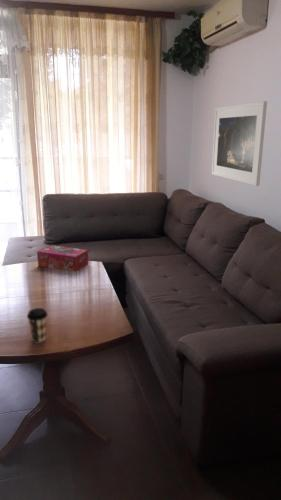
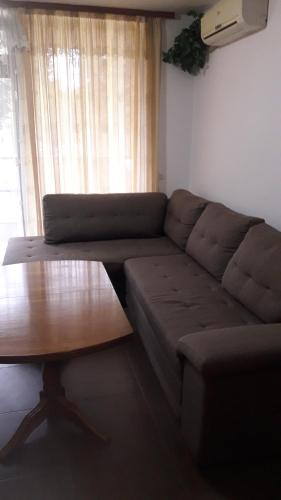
- tissue box [36,244,89,272]
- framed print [211,100,268,187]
- coffee cup [26,307,49,343]
